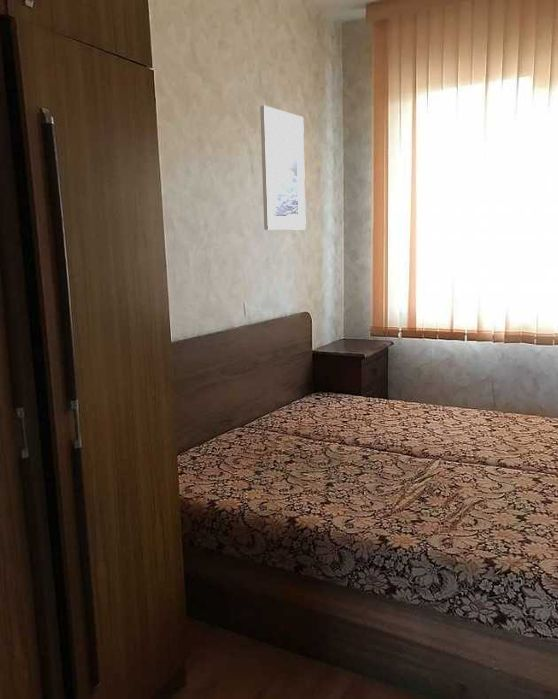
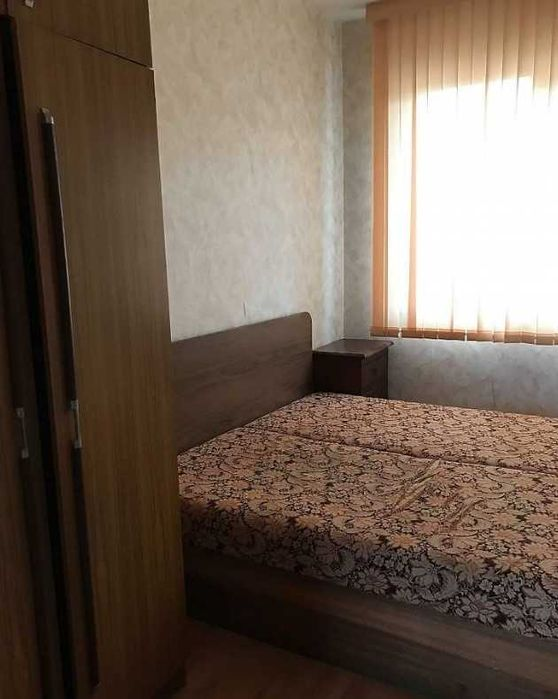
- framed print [259,105,307,231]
